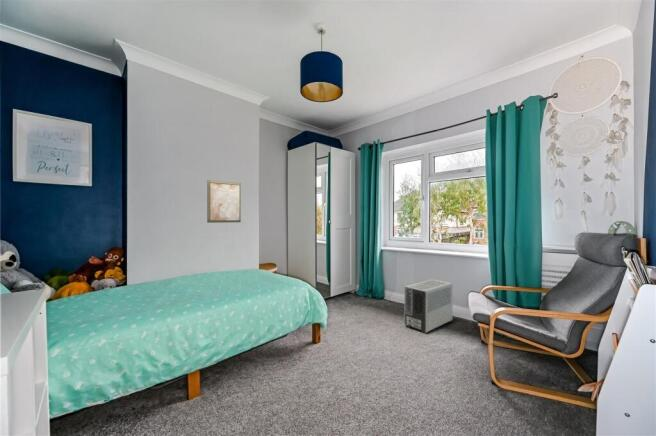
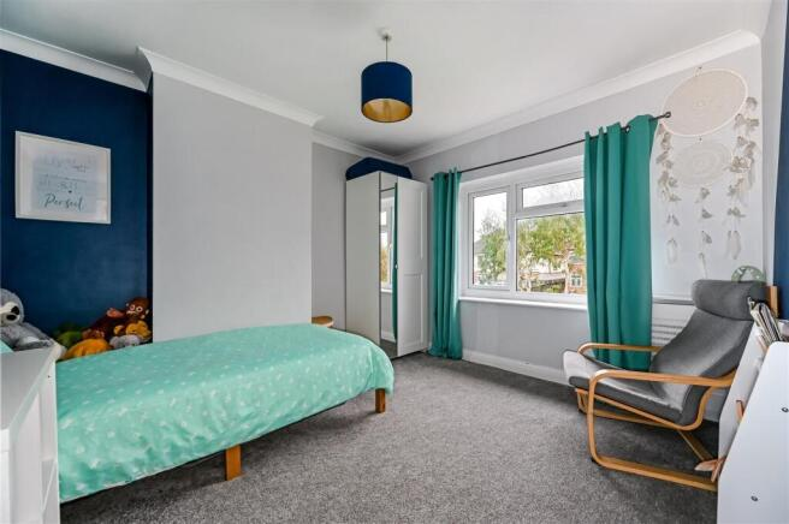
- wall art [206,179,242,224]
- air purifier [403,278,454,335]
